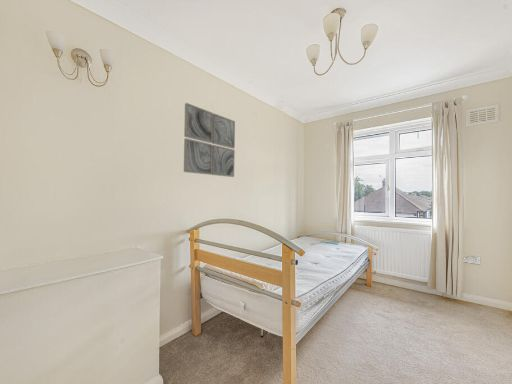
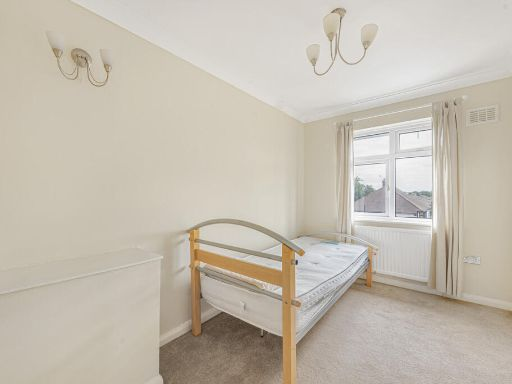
- wall art [183,102,236,178]
